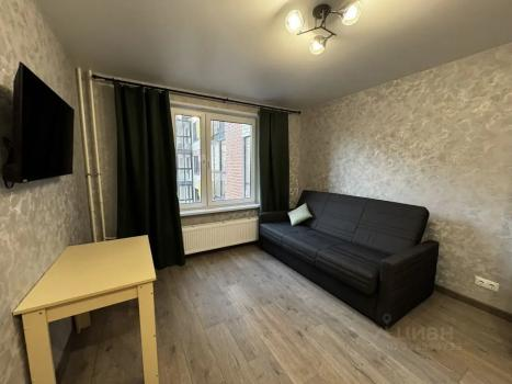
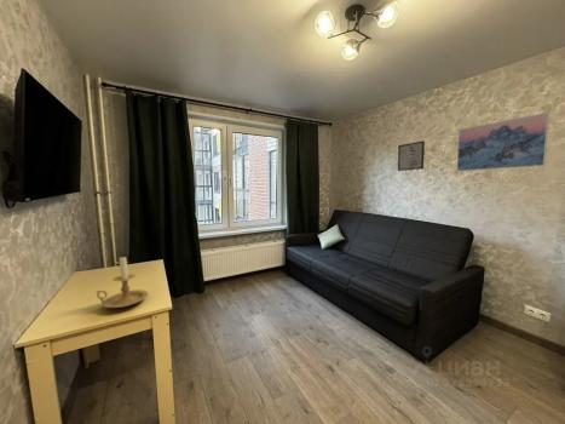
+ candle holder [94,254,149,309]
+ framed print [456,111,550,172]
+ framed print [397,141,426,172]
